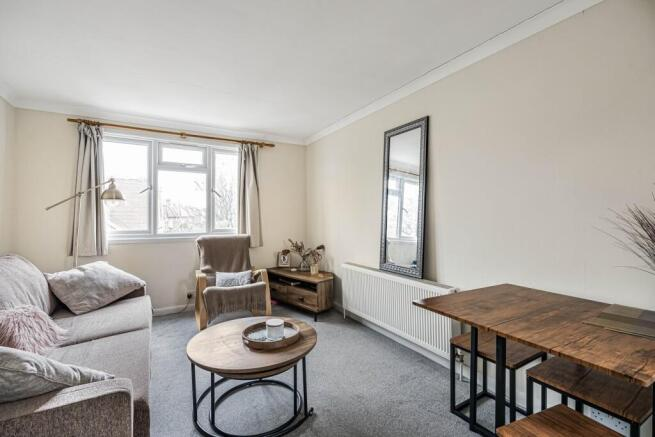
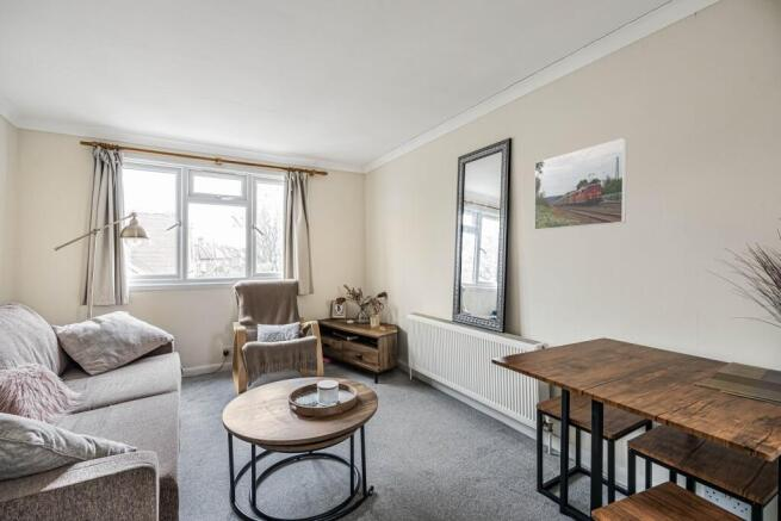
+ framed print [533,137,627,231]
